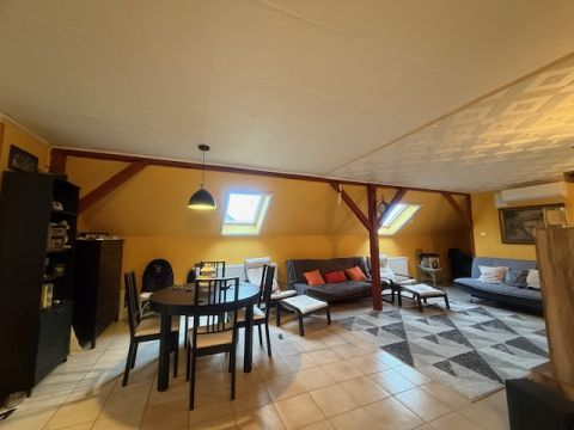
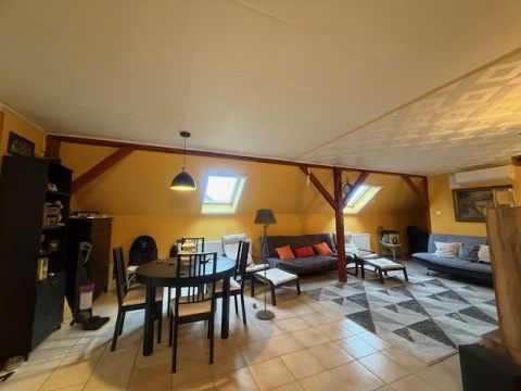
+ floor lamp [253,209,278,320]
+ vacuum cleaner [68,241,112,330]
